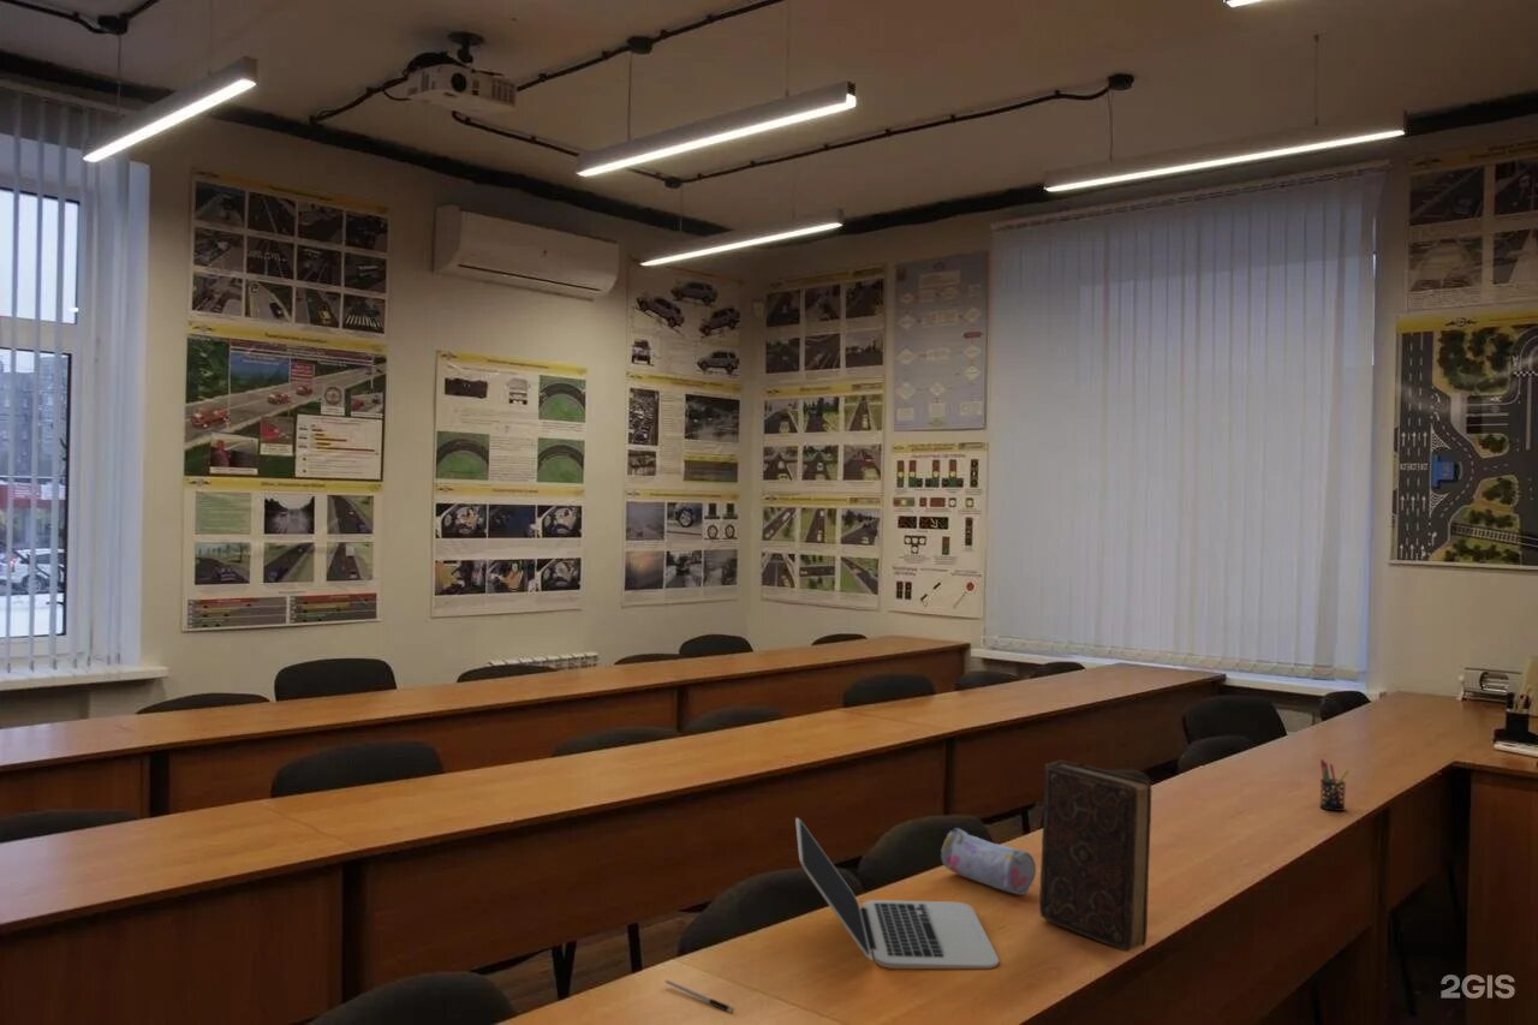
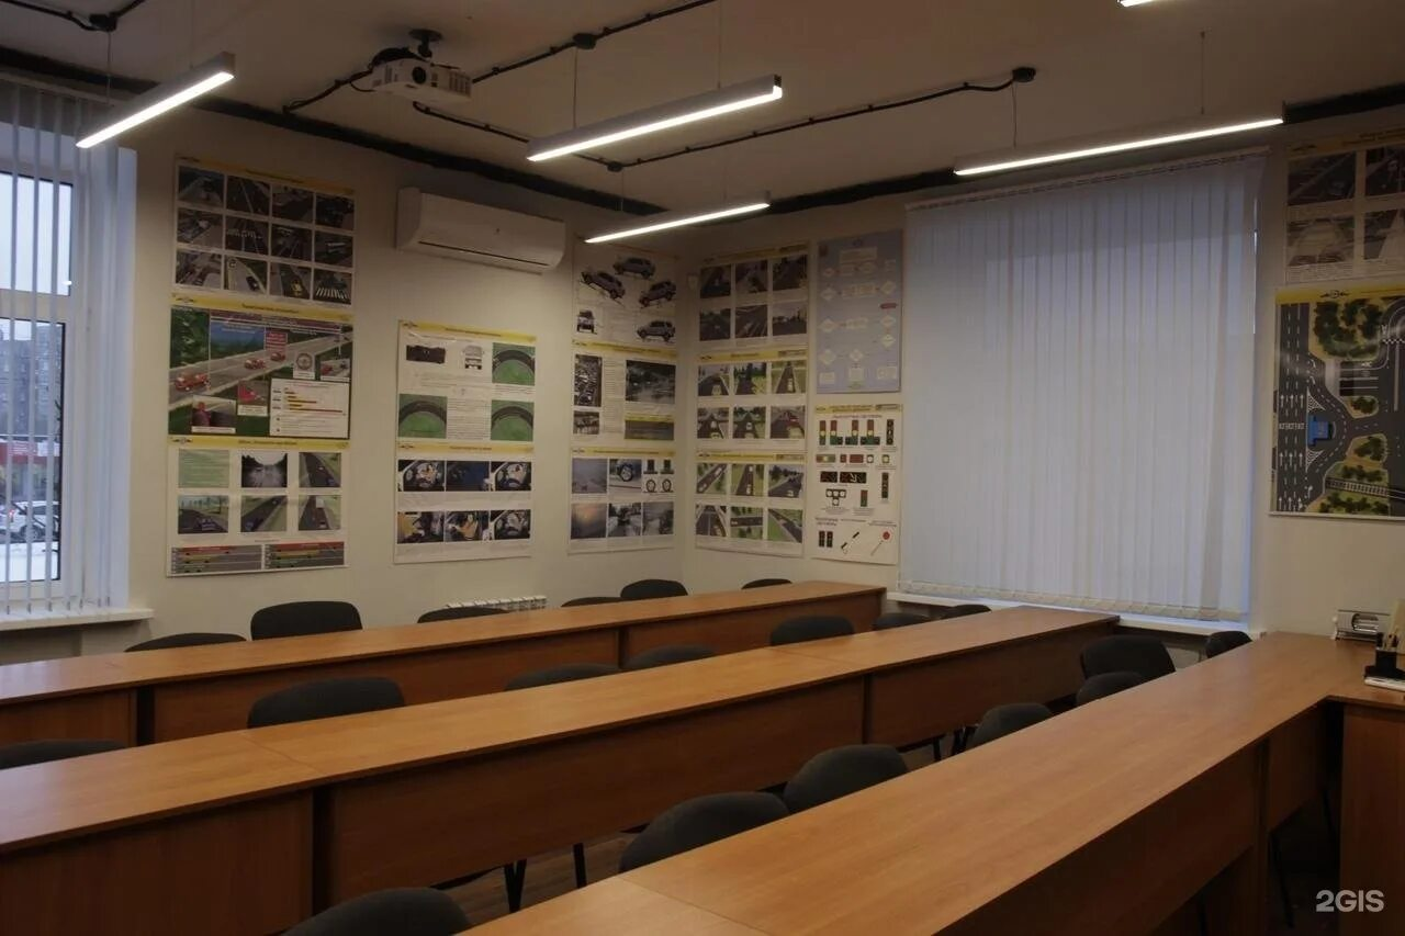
- pencil case [940,827,1037,896]
- pen holder [1318,758,1351,812]
- pen [664,978,735,1014]
- book [1038,759,1154,953]
- laptop [794,816,1000,970]
